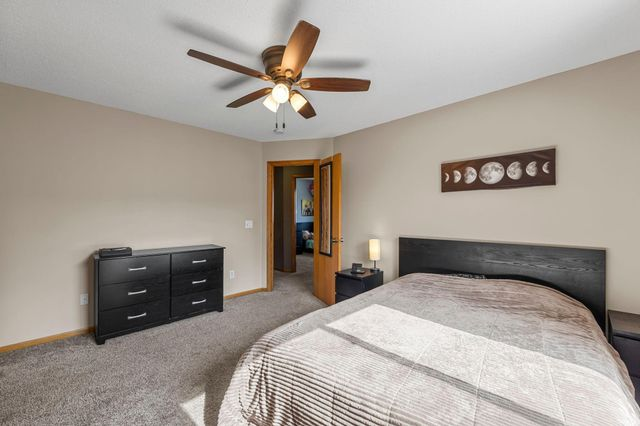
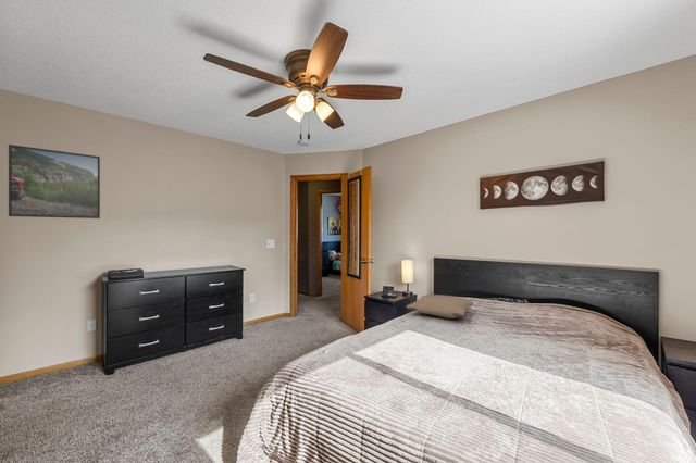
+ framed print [8,143,101,220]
+ pillow [405,293,474,320]
